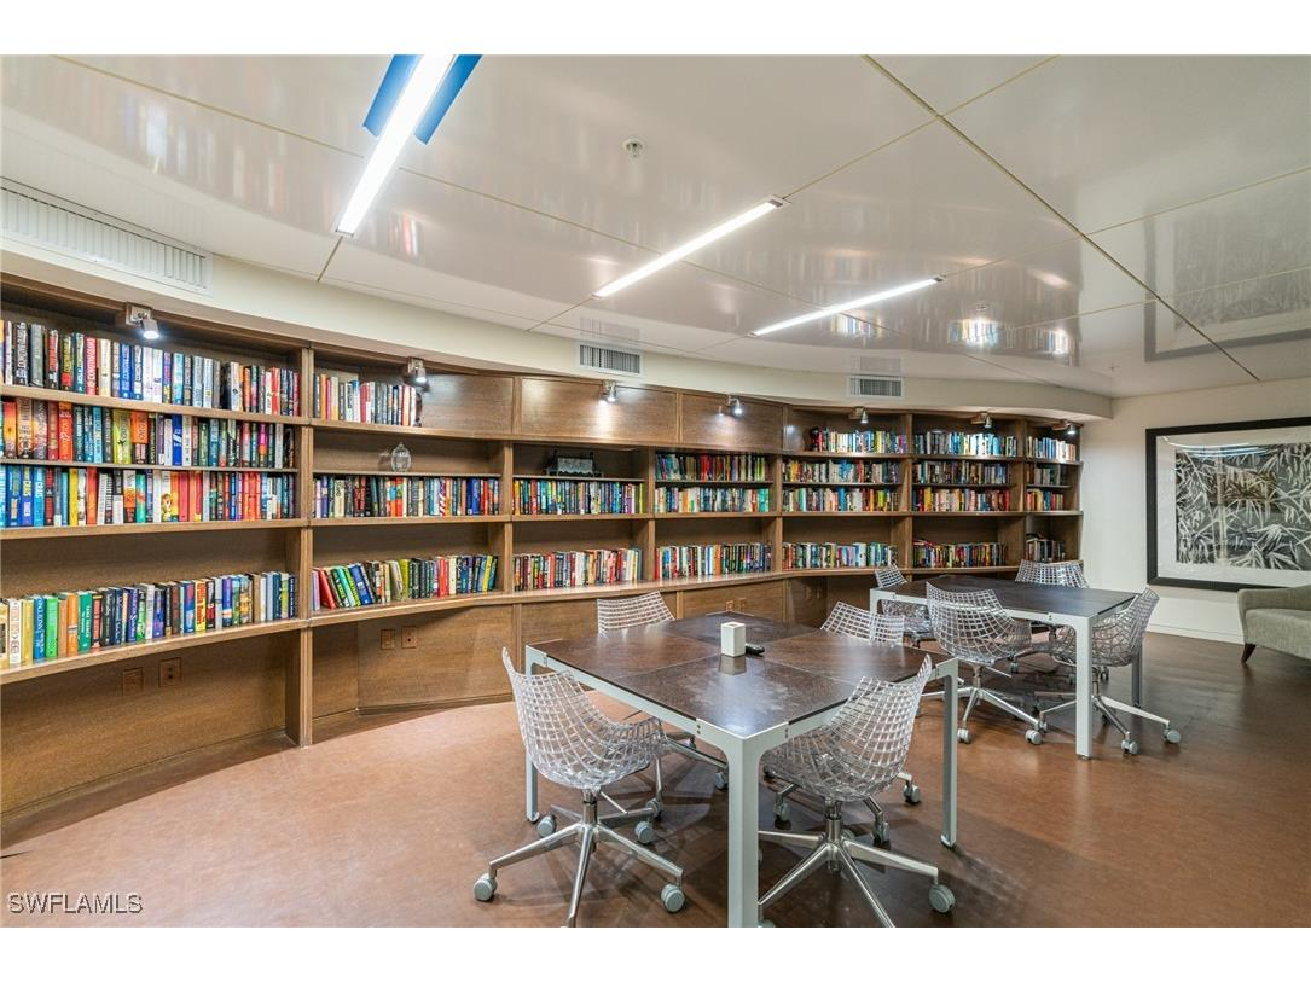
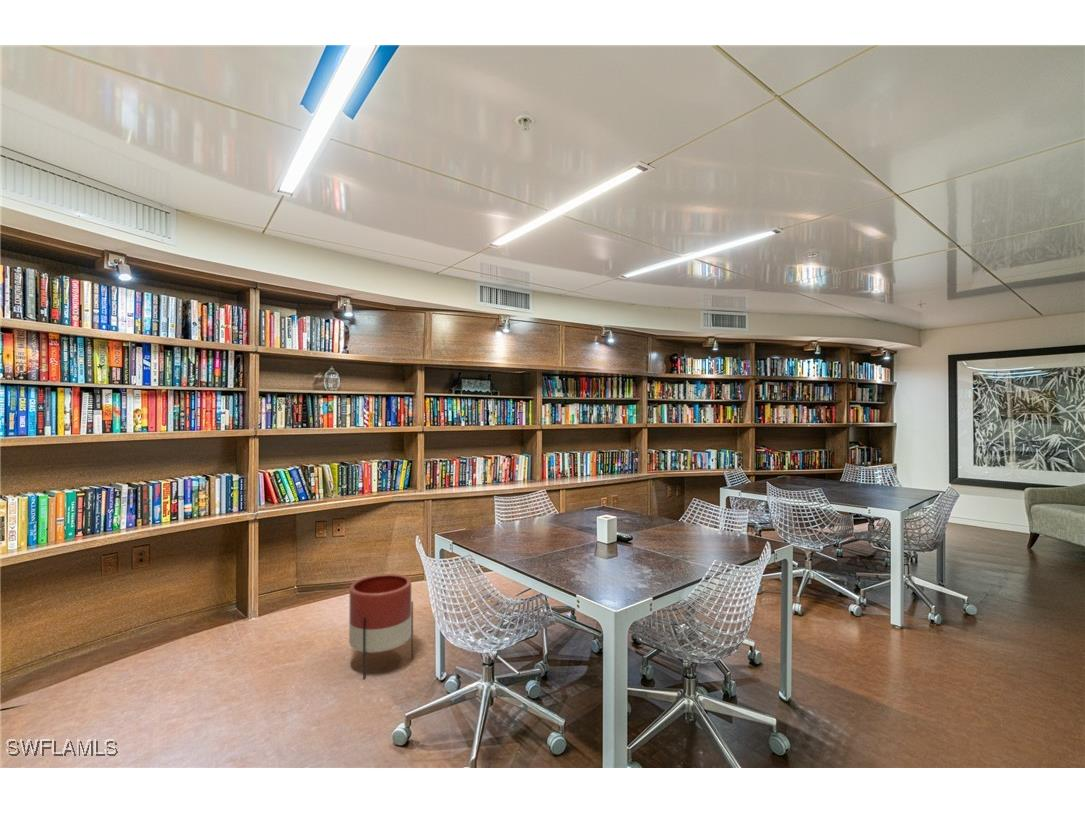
+ planter [348,573,414,681]
